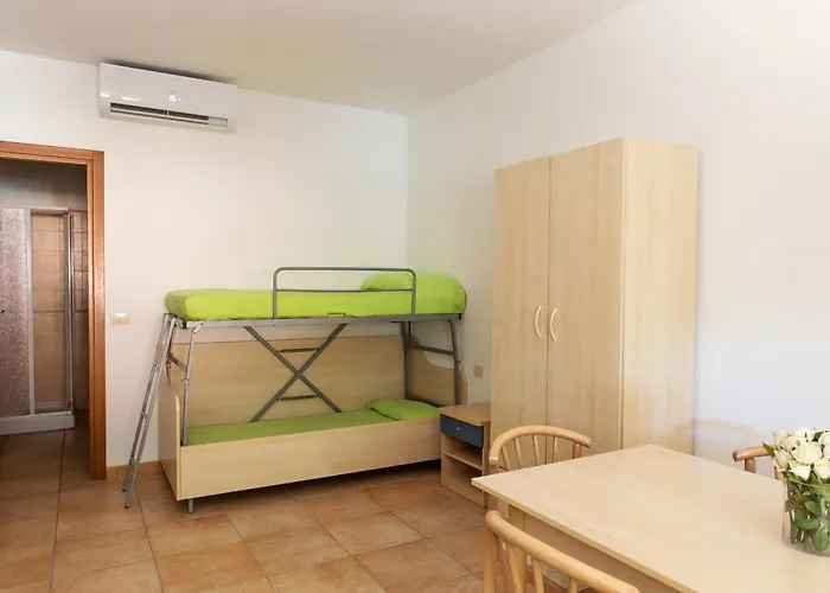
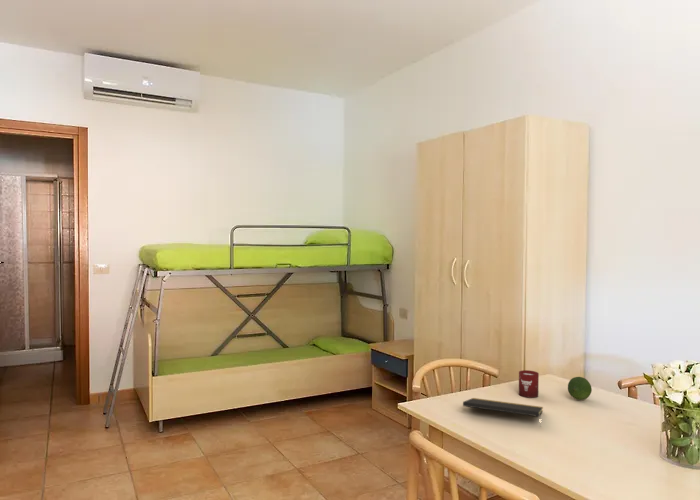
+ cup [518,369,540,399]
+ notepad [462,397,544,427]
+ fruit [567,376,593,401]
